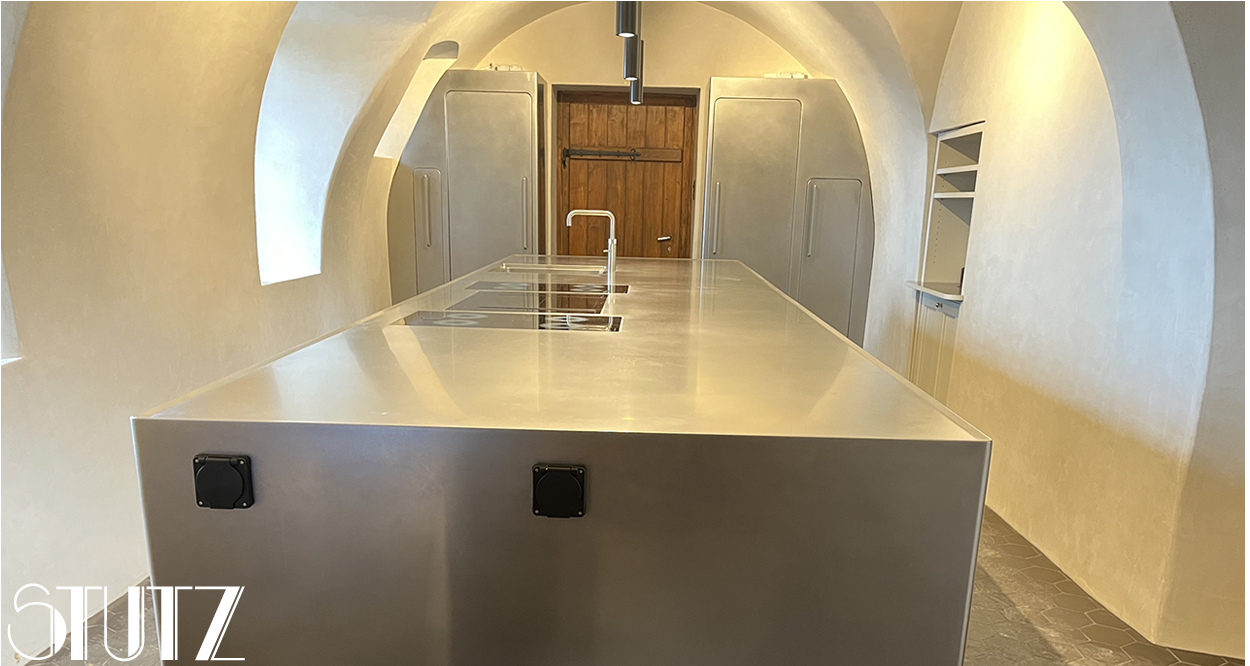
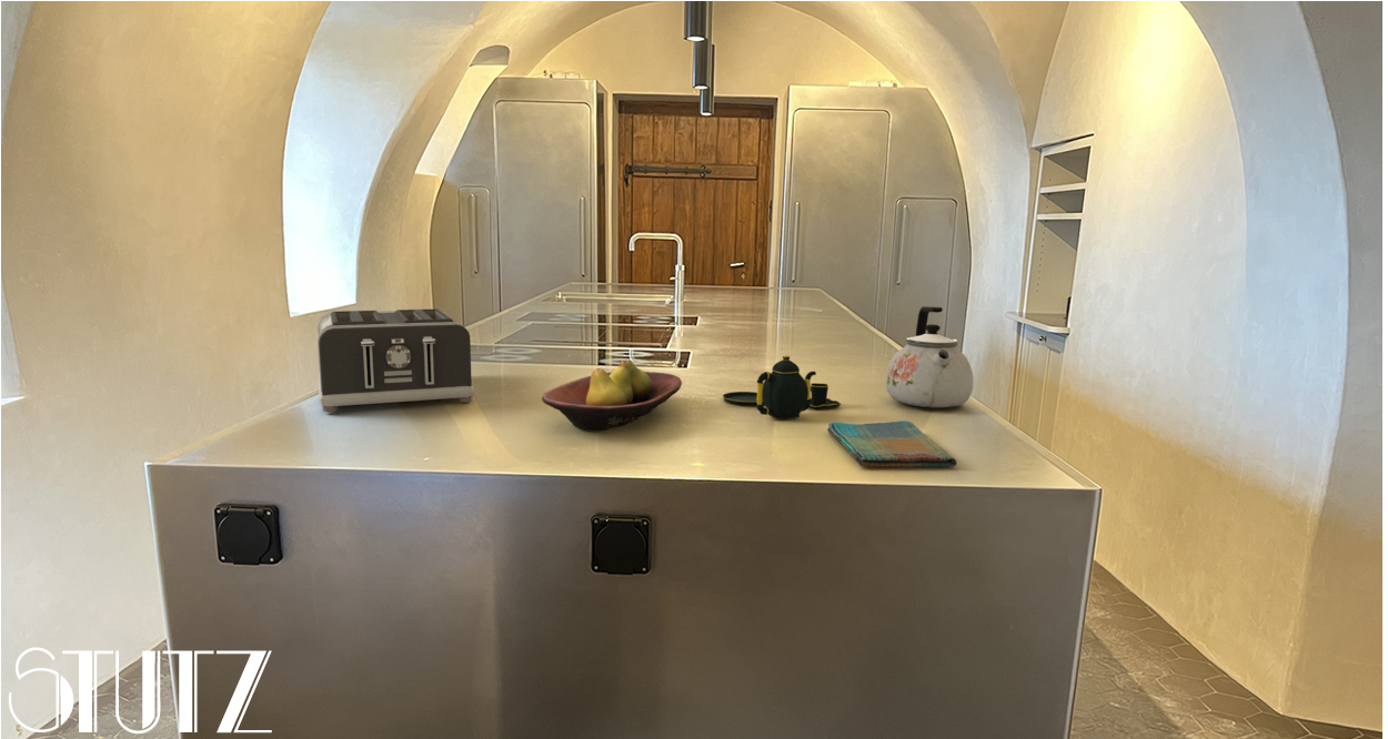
+ toaster [316,308,475,413]
+ teapot [722,354,842,419]
+ kettle [885,305,974,408]
+ fruit bowl [541,360,683,432]
+ dish towel [826,419,958,468]
